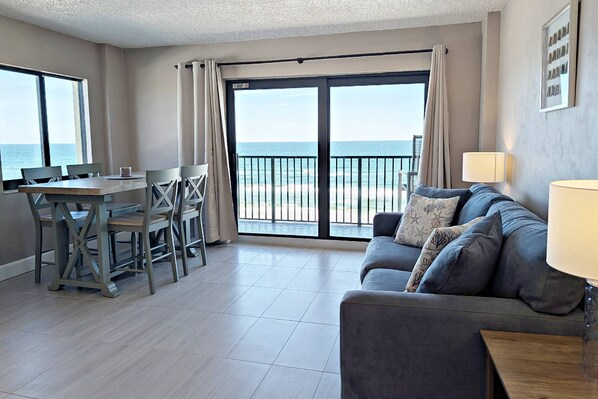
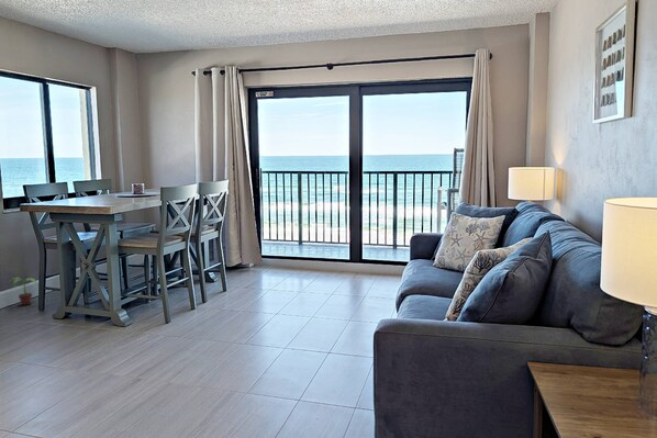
+ potted plant [9,277,38,306]
